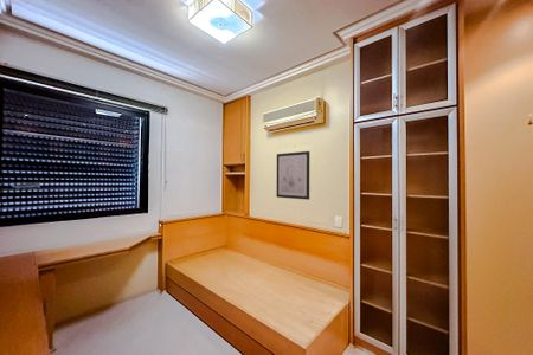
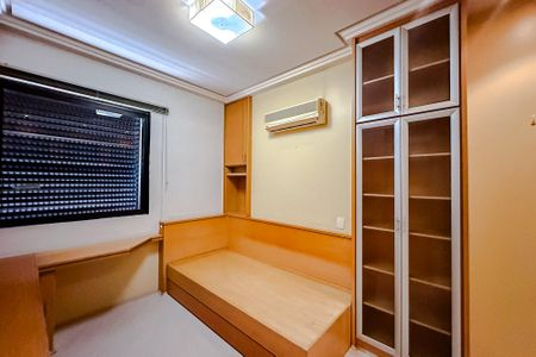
- wall art [275,150,310,201]
